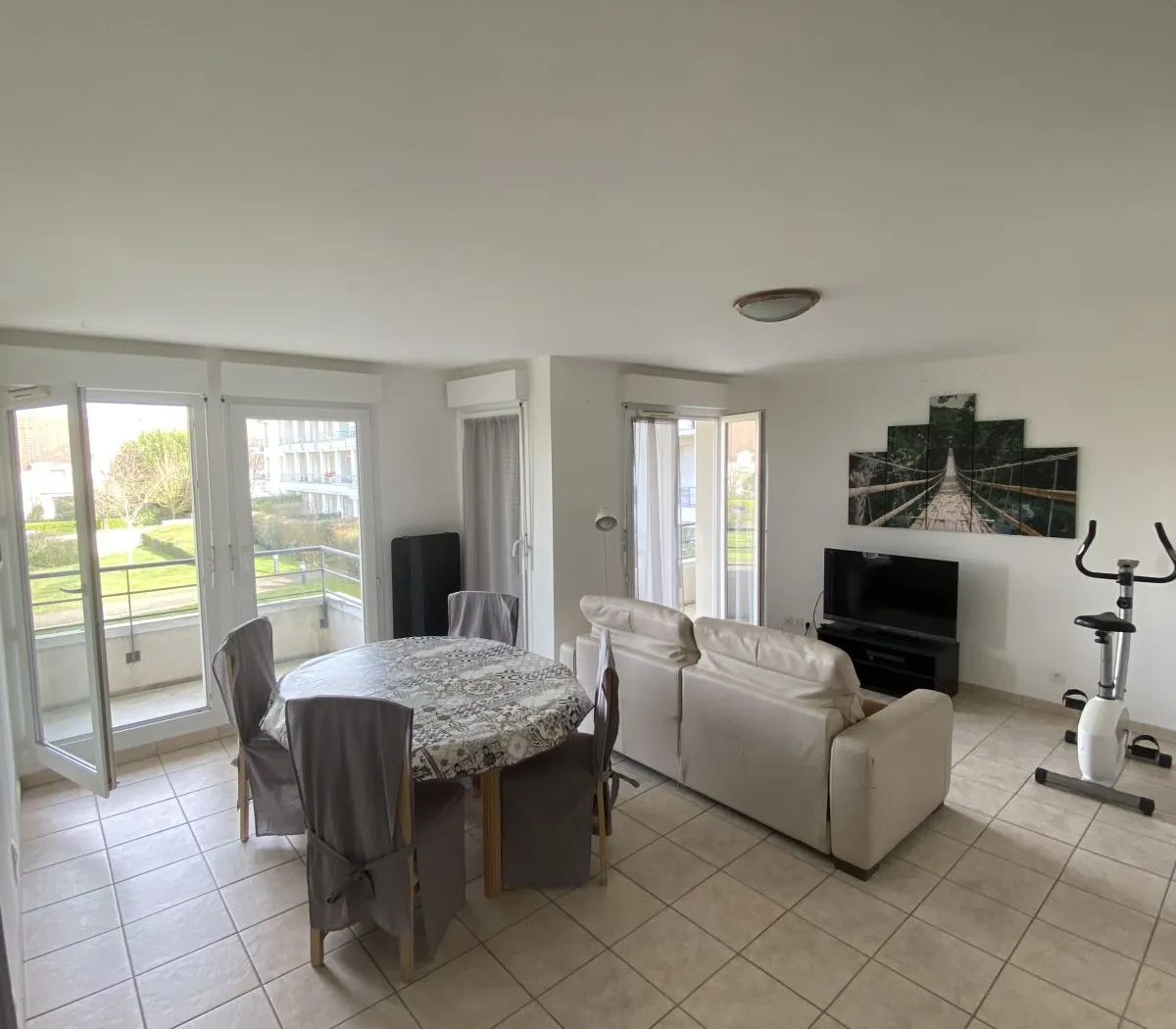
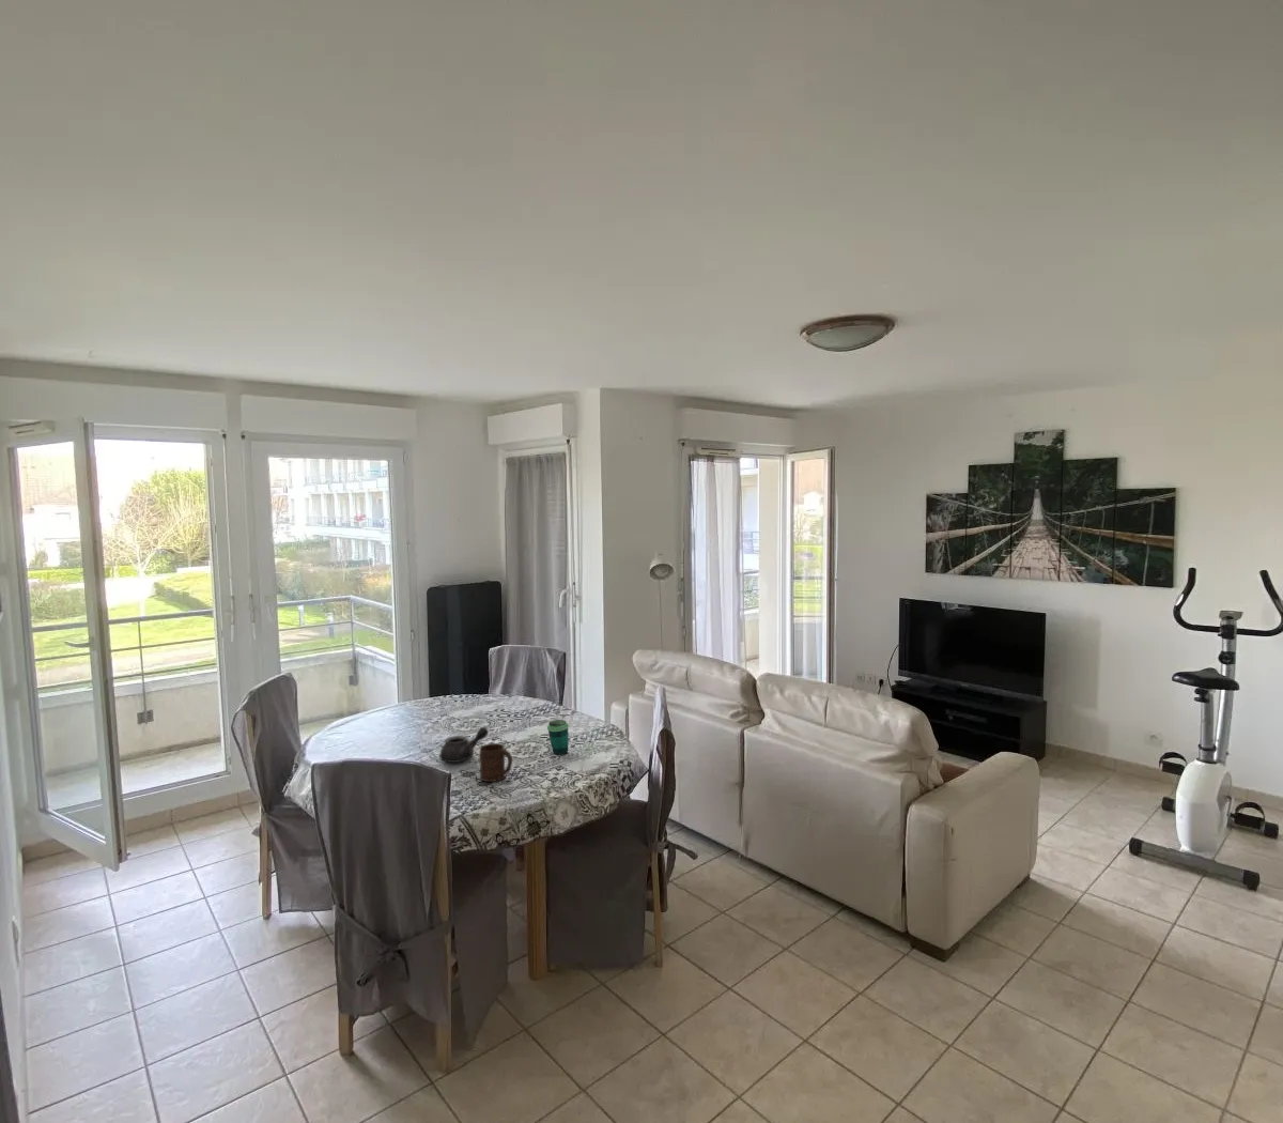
+ teapot [439,726,490,764]
+ cup [479,742,513,782]
+ cup [547,719,569,755]
